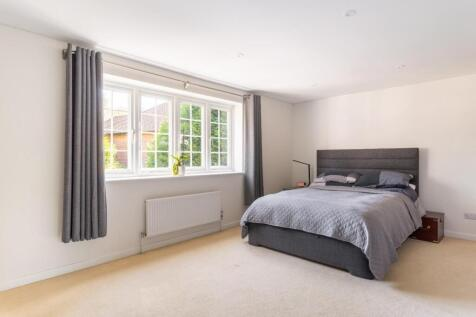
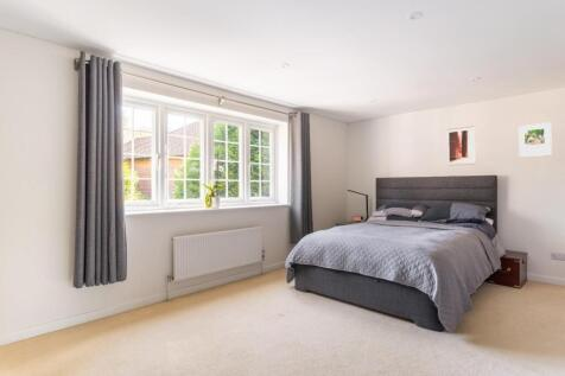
+ wall art [446,125,476,167]
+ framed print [518,121,553,158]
